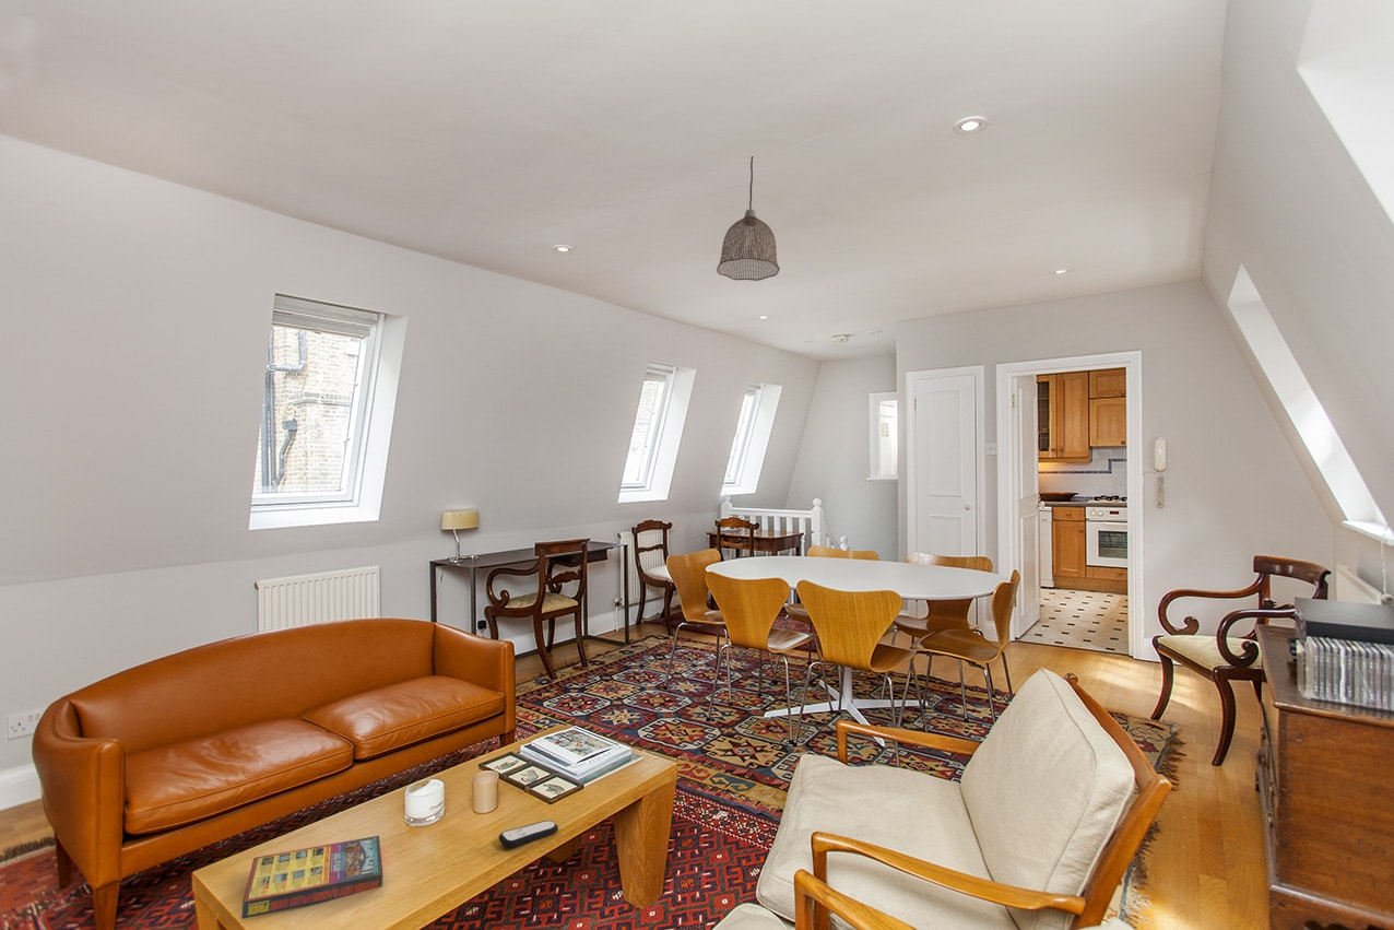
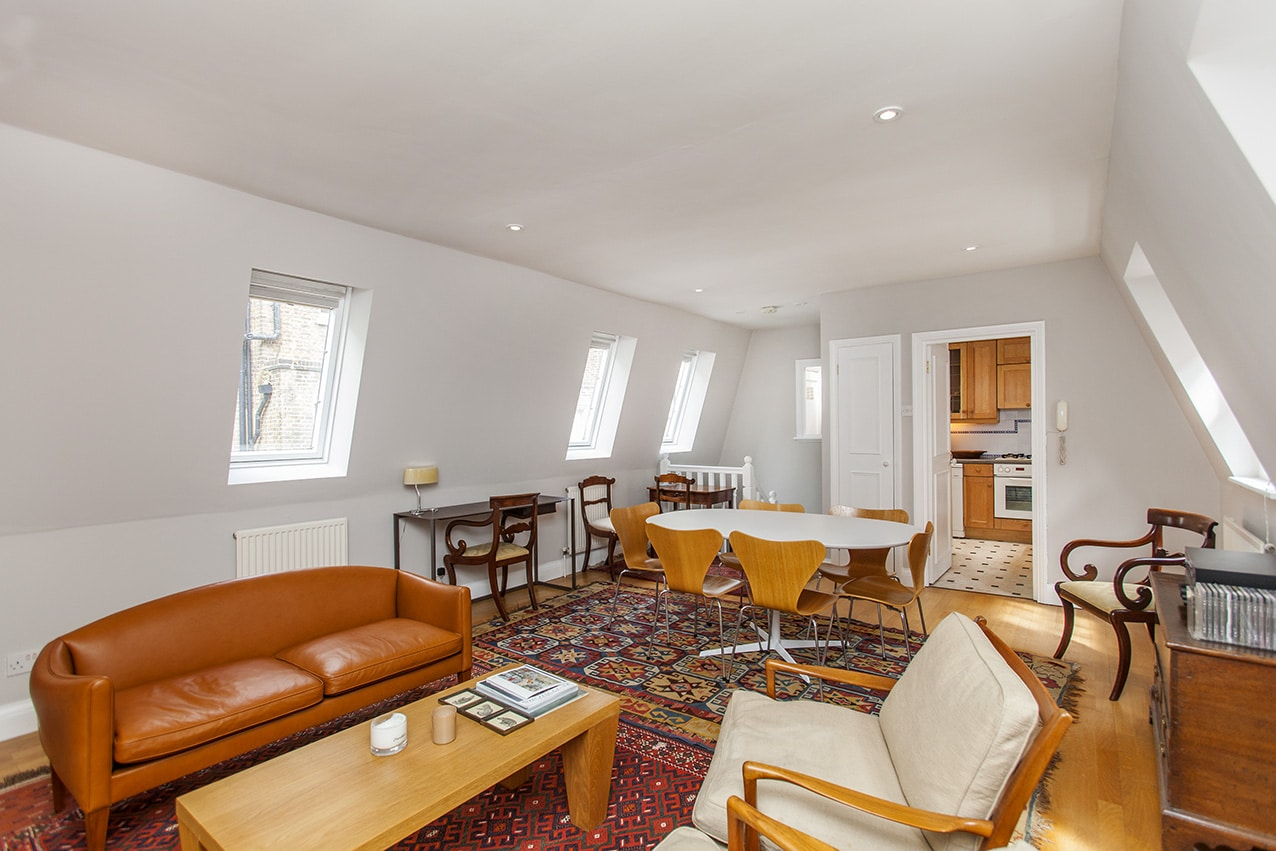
- game compilation box [240,835,383,920]
- remote control [498,820,559,849]
- pendant lamp [716,155,781,282]
